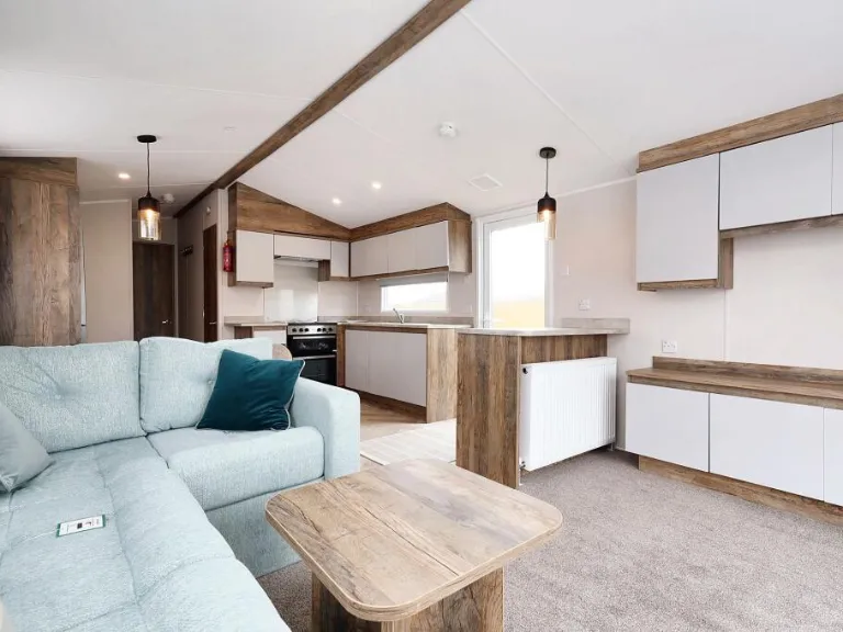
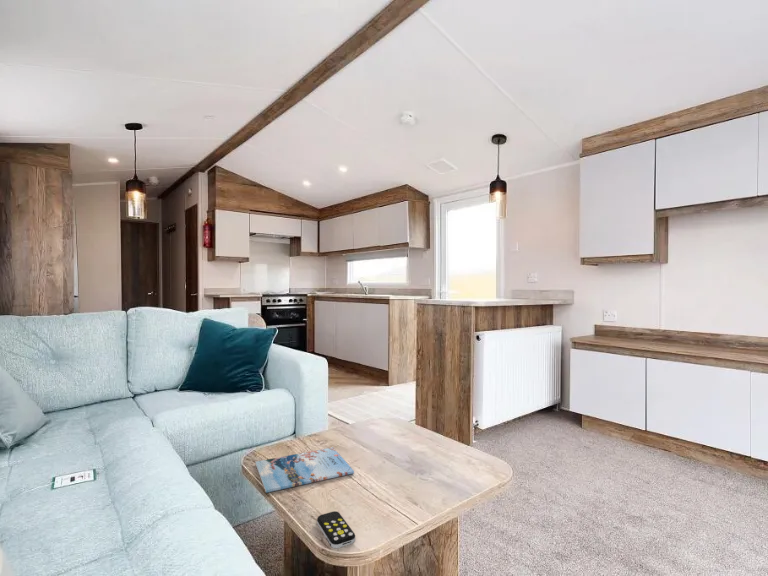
+ remote control [316,510,356,549]
+ magazine [255,446,355,494]
